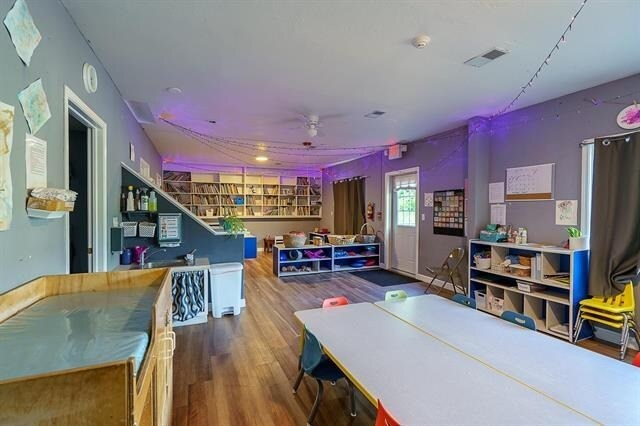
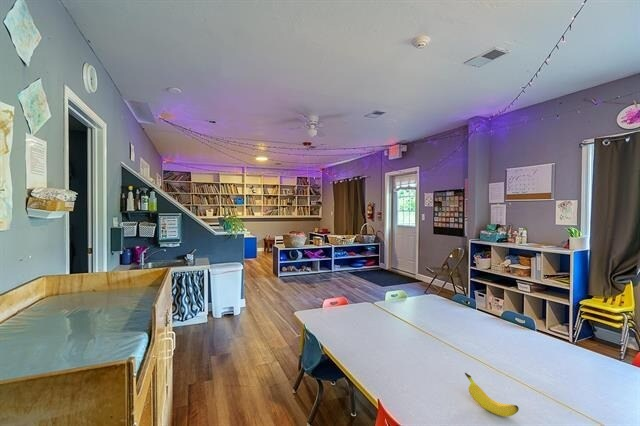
+ banana [464,372,520,418]
